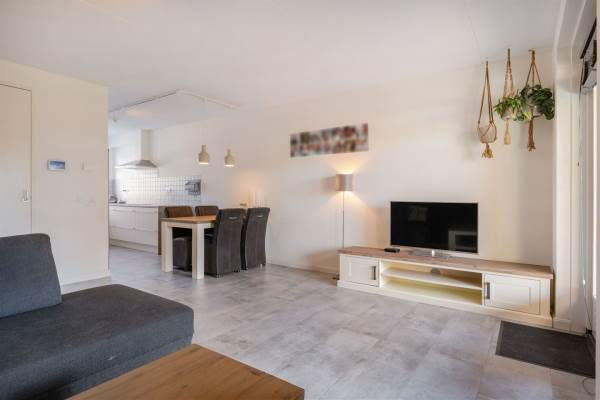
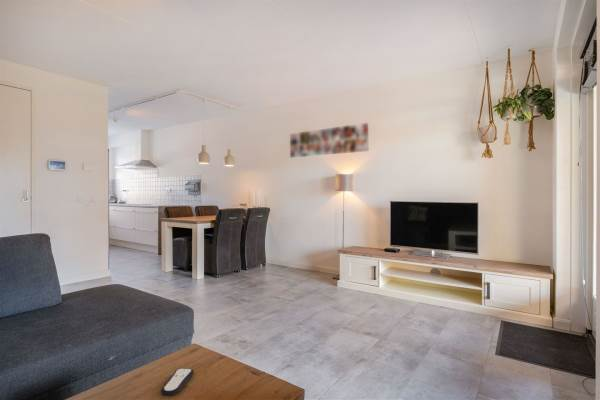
+ remote control [160,367,195,397]
